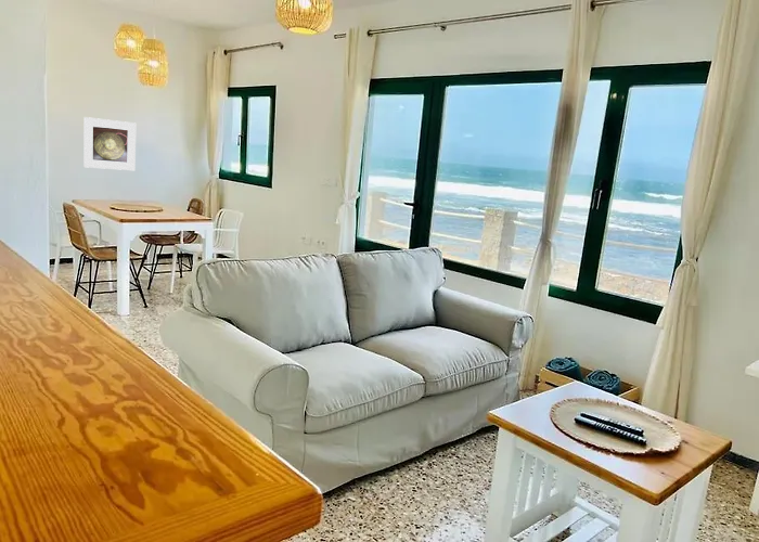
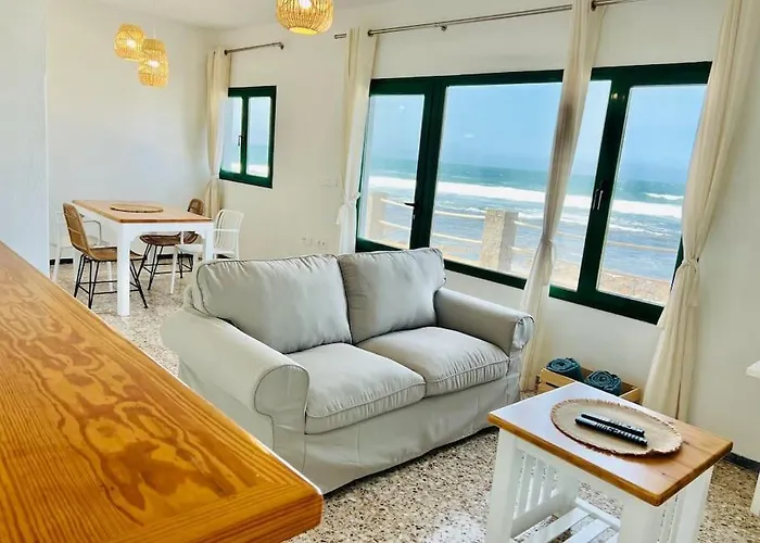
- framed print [82,116,137,171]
